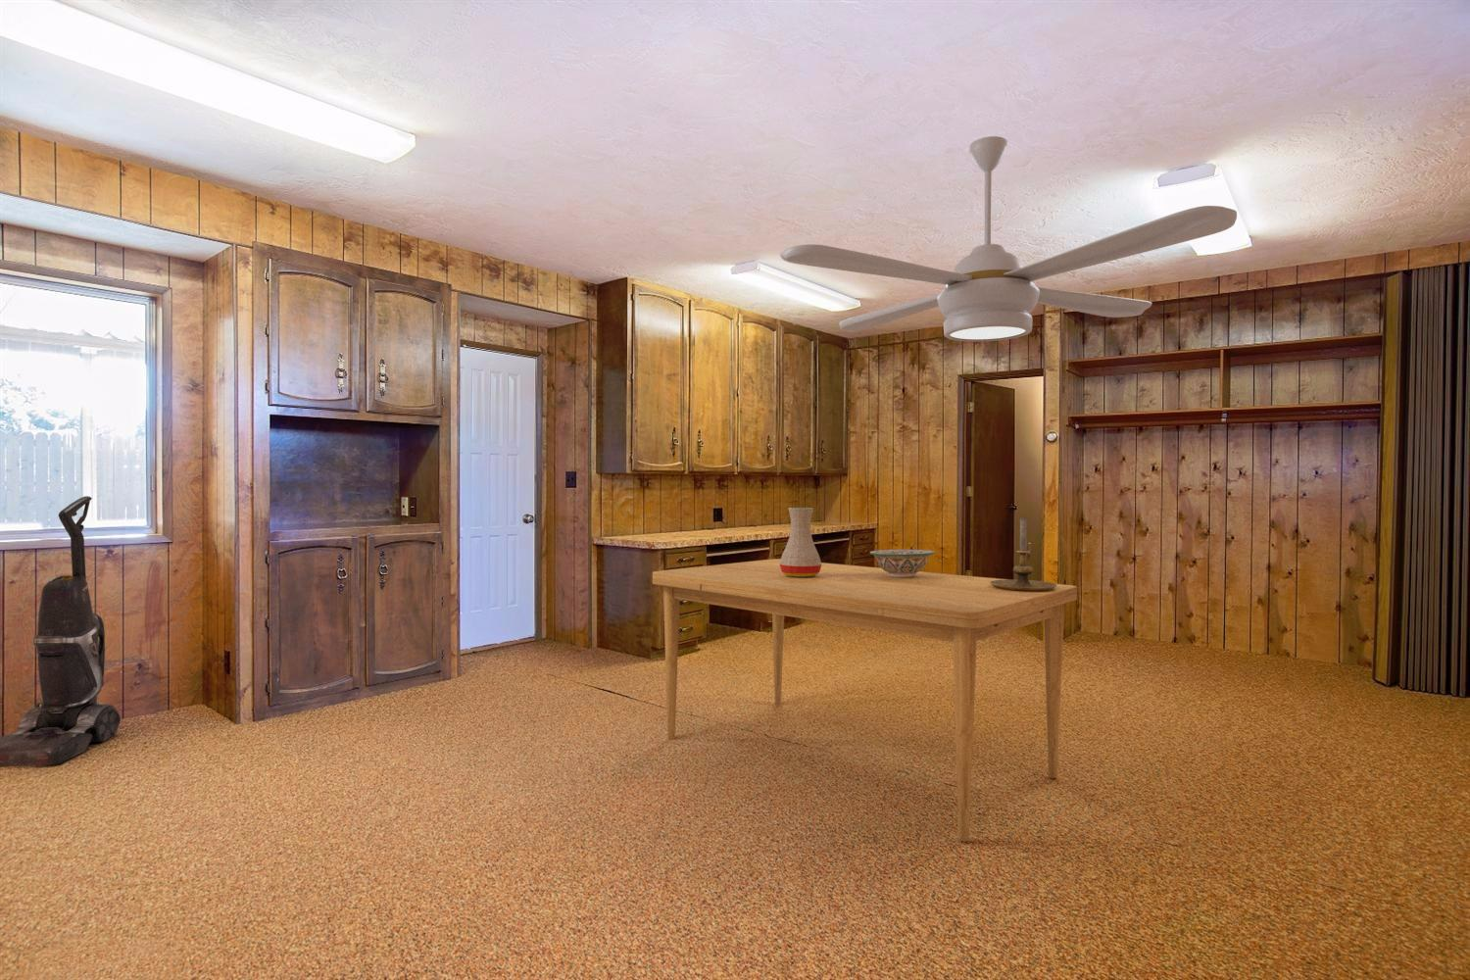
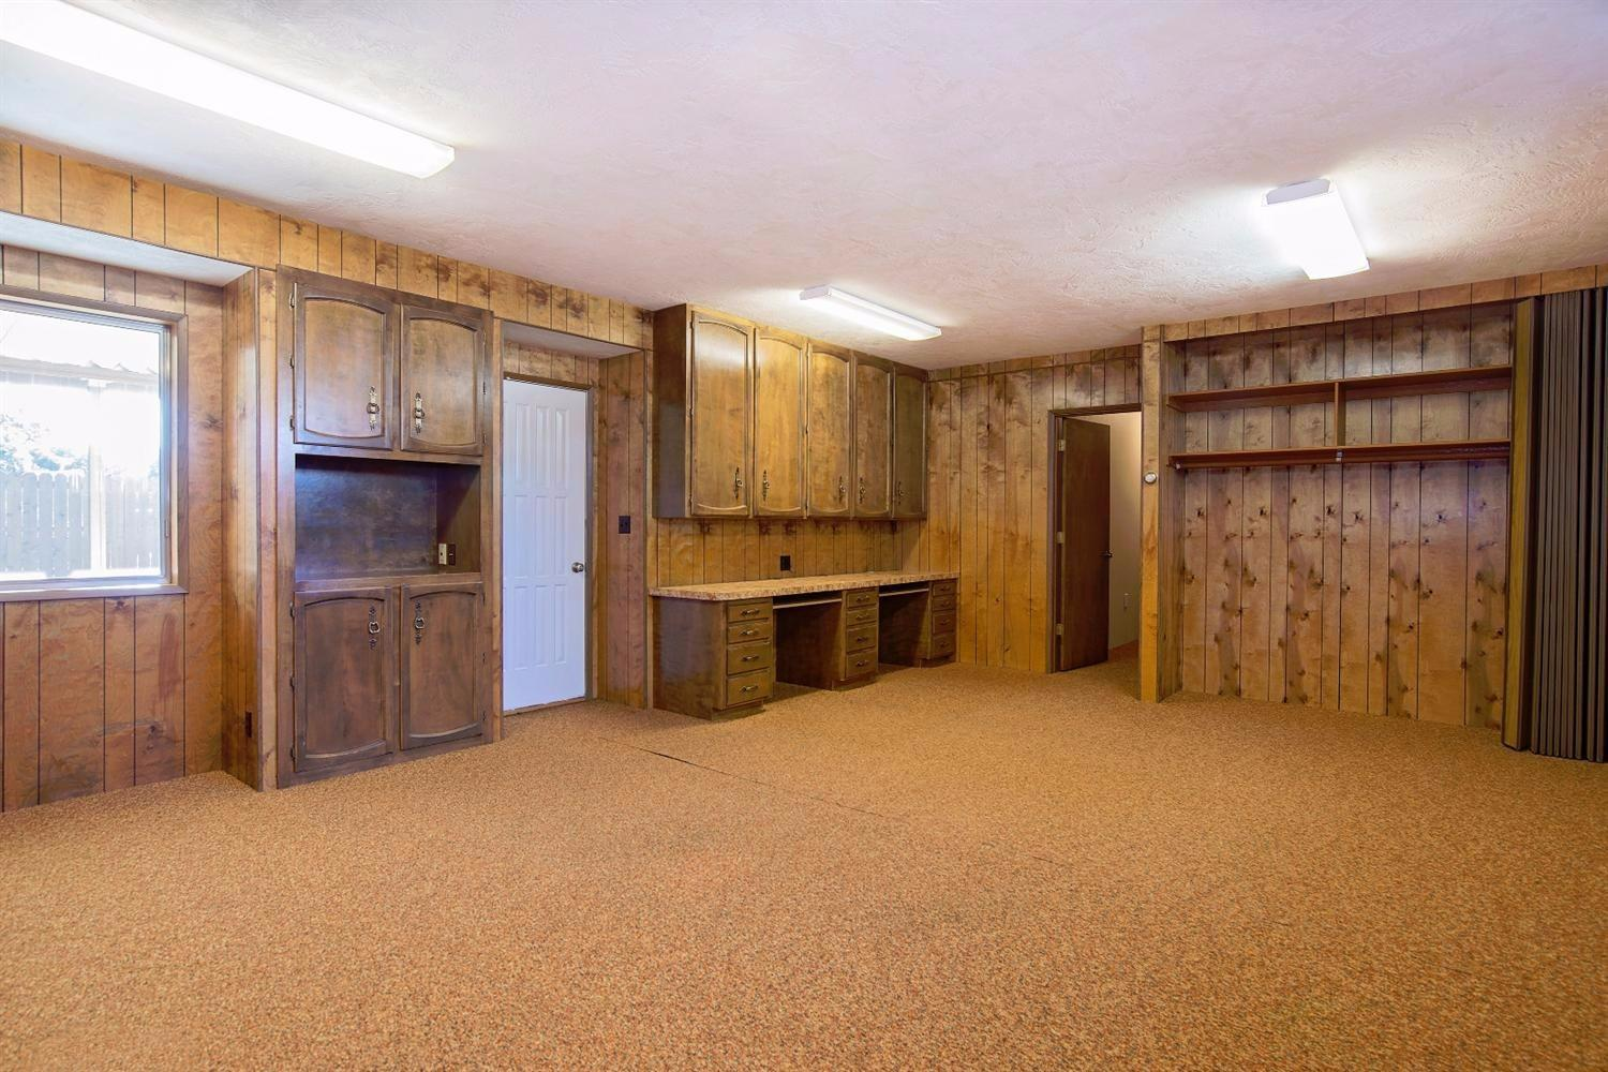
- vase [780,506,822,578]
- candle holder [990,516,1057,591]
- dining table [652,558,1078,842]
- vacuum cleaner [0,494,121,768]
- decorative bowl [870,549,936,578]
- ceiling fan [779,136,1238,343]
